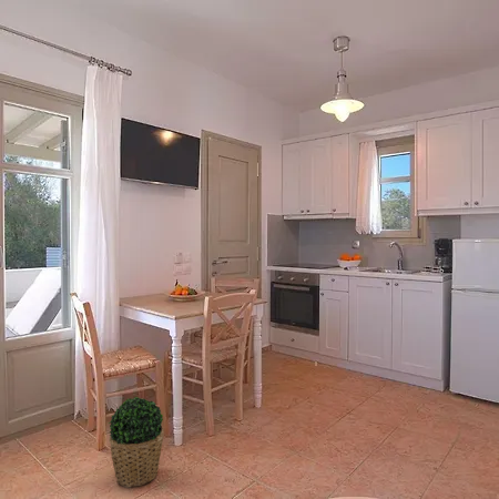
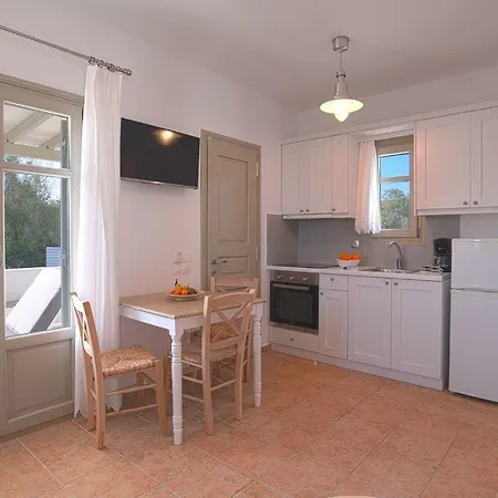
- potted plant [108,396,164,489]
